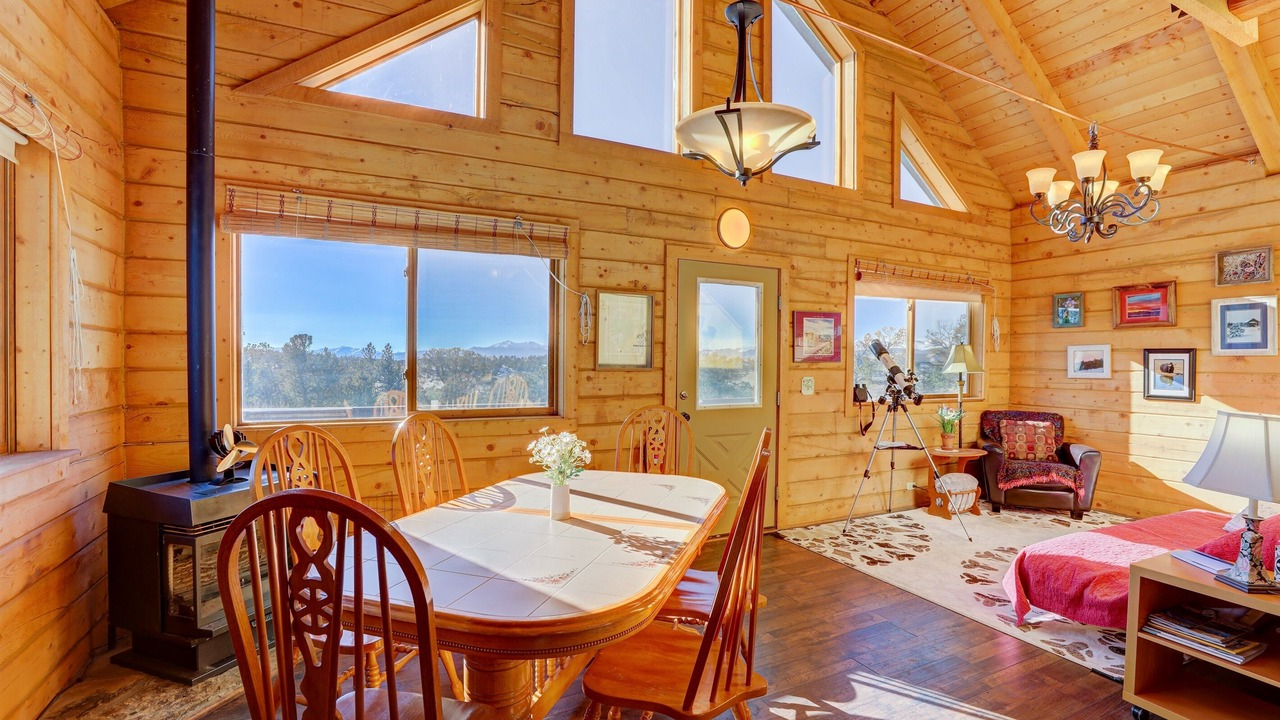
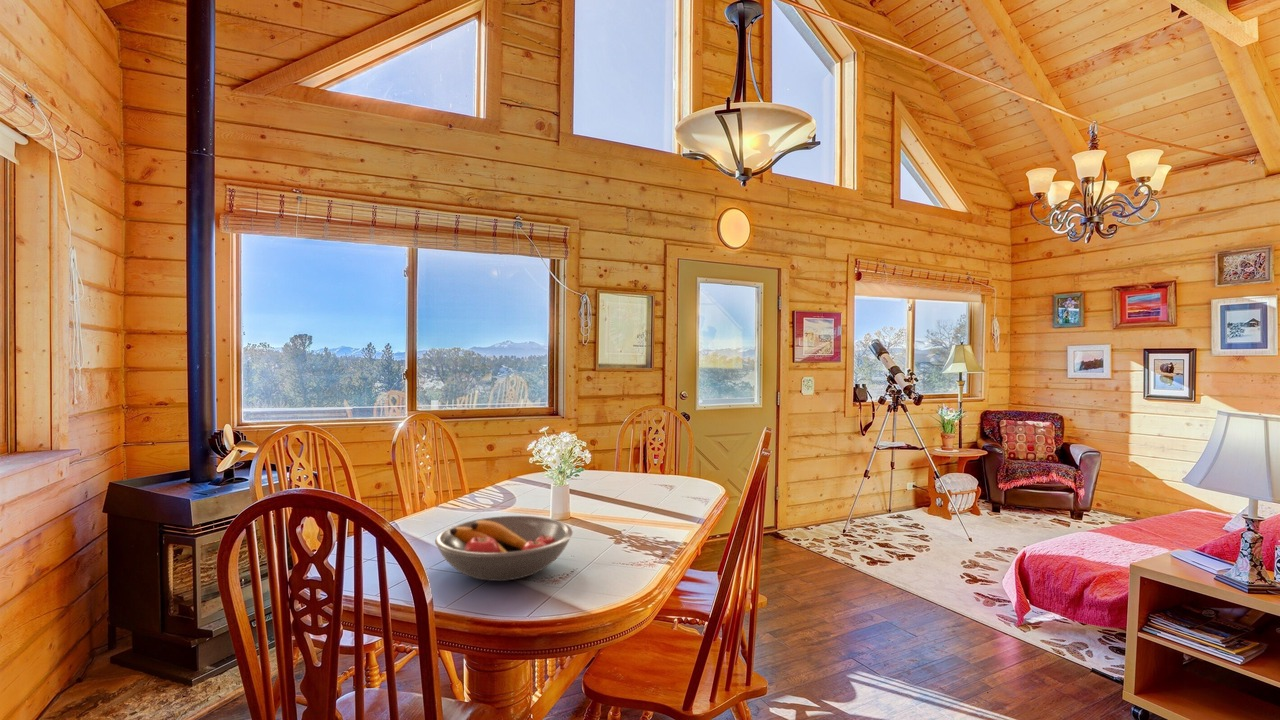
+ fruit bowl [434,515,574,582]
